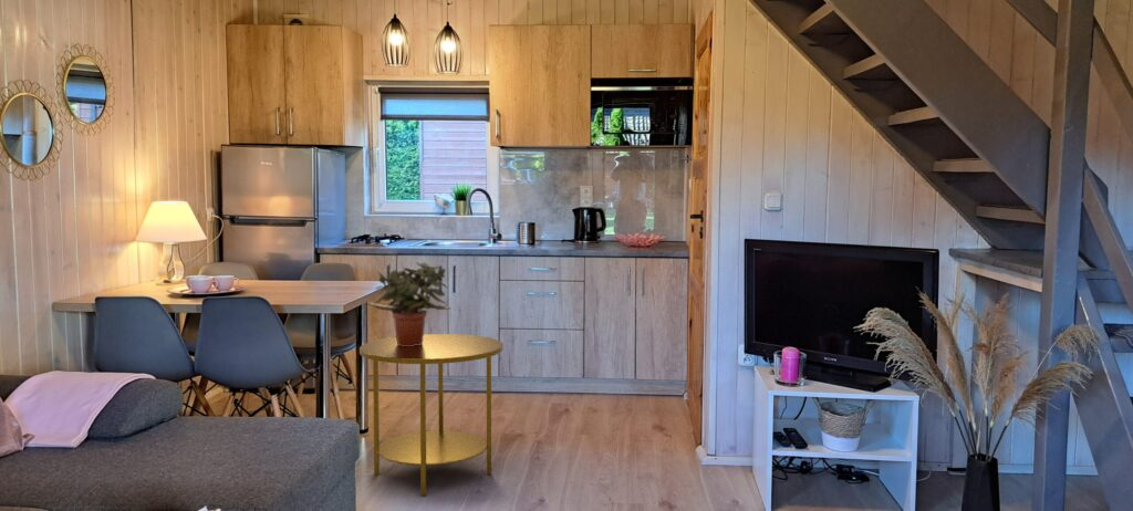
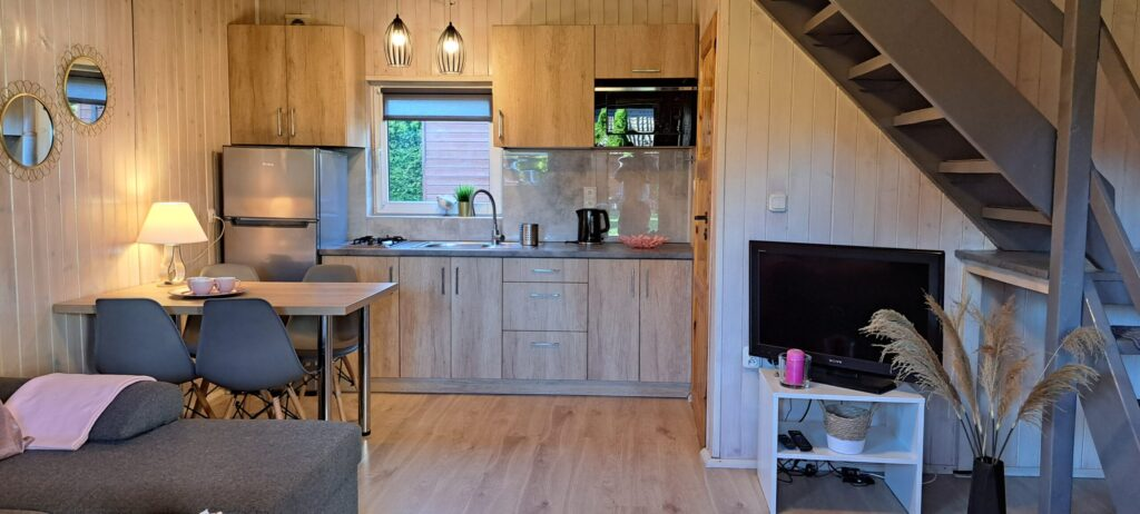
- side table [358,333,505,496]
- potted plant [366,261,453,346]
